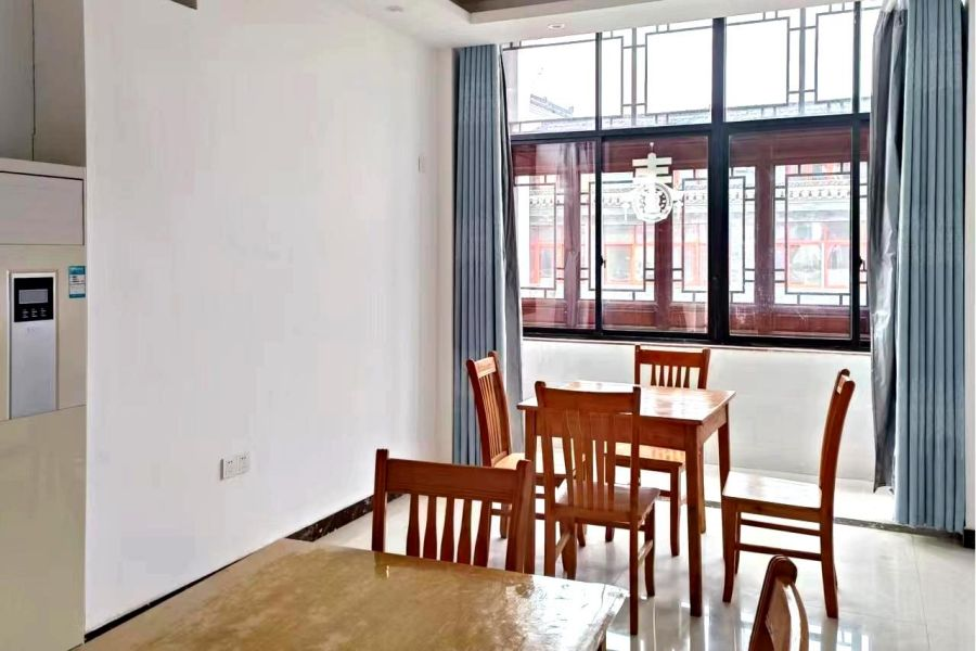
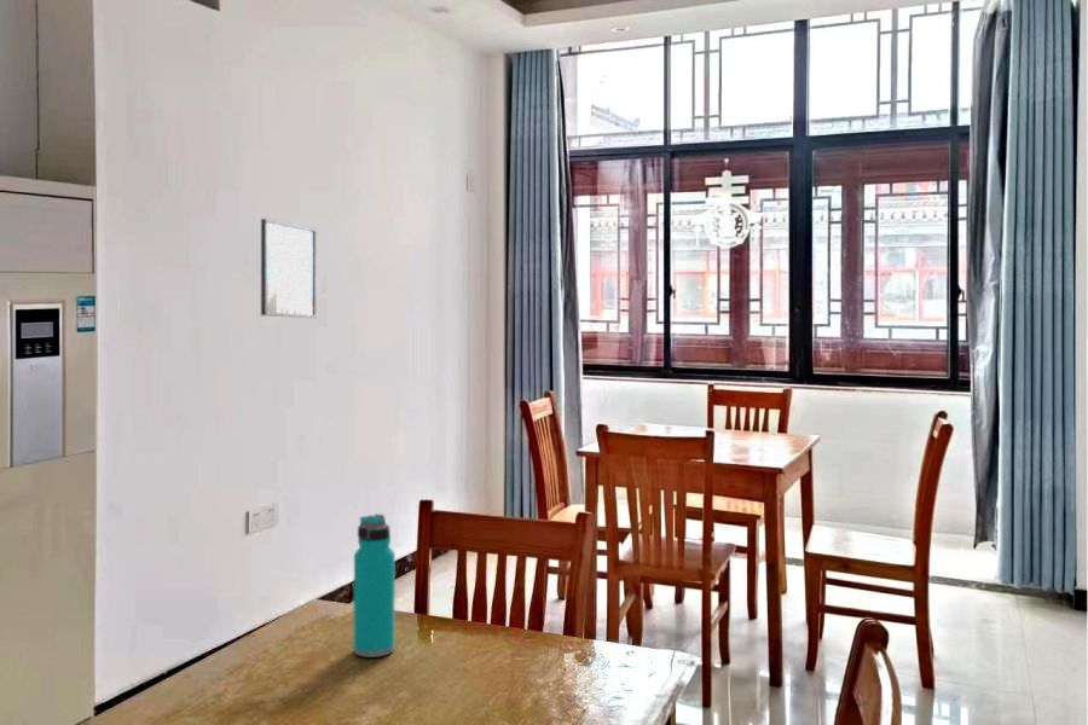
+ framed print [260,218,318,320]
+ water bottle [352,512,397,659]
